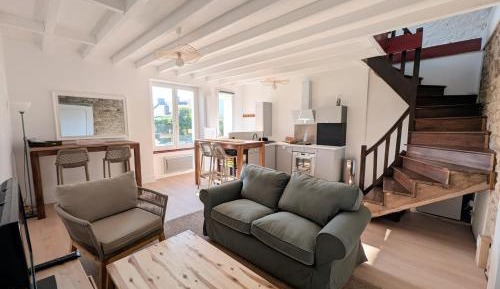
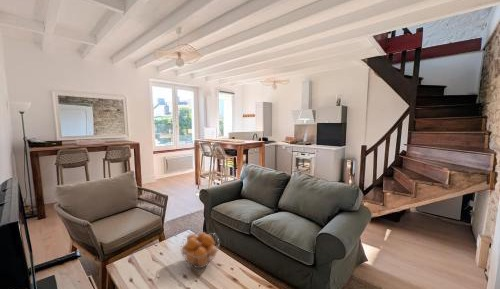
+ fruit basket [179,231,220,269]
